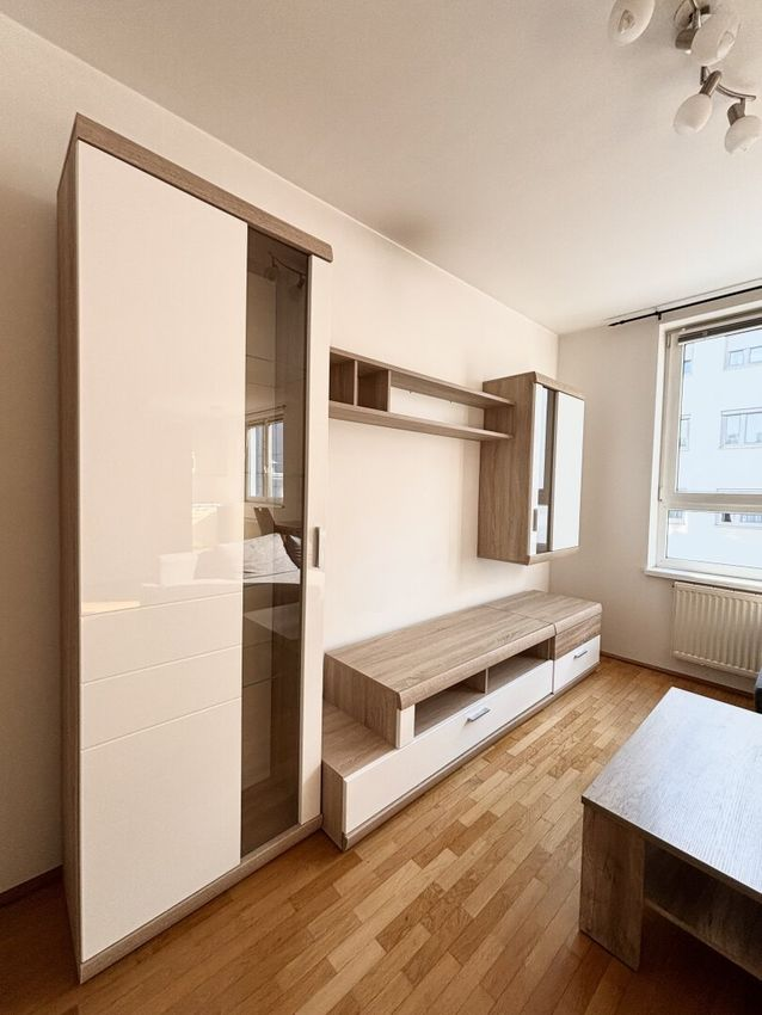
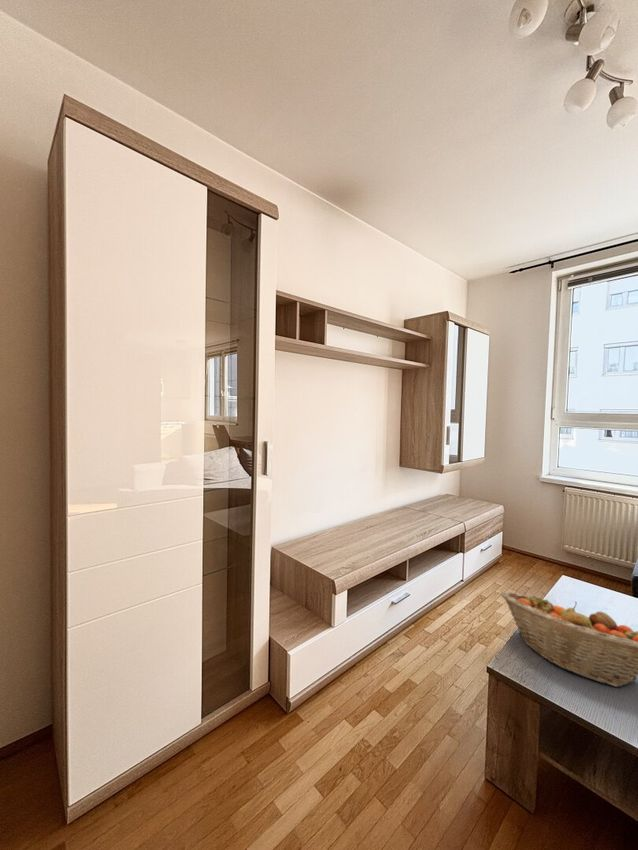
+ fruit basket [500,591,638,688]
